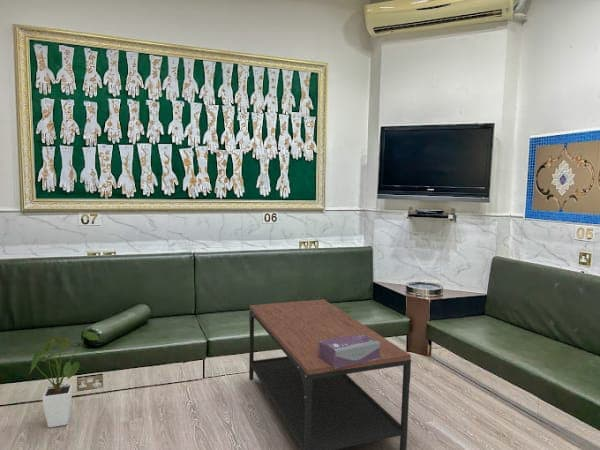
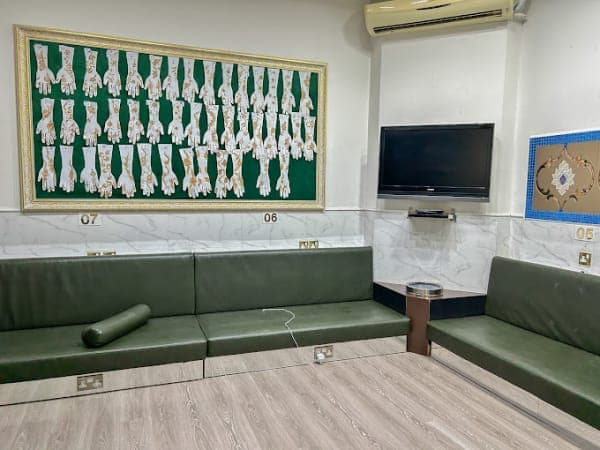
- tissue box [318,334,380,368]
- coffee table [248,298,412,450]
- house plant [29,329,100,428]
